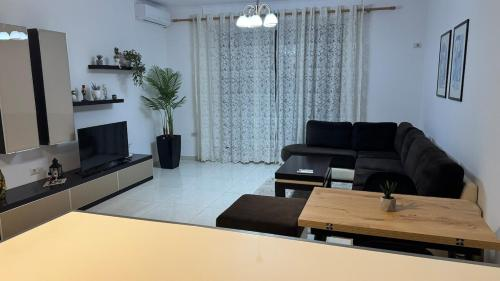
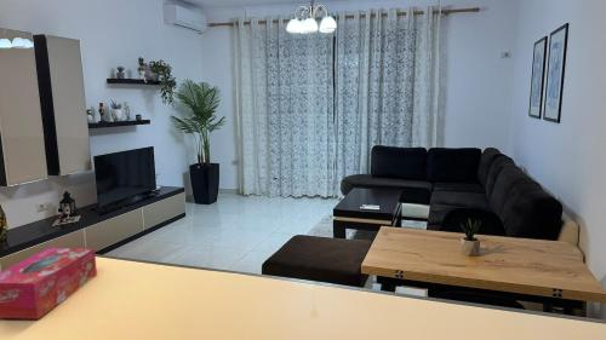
+ tissue box [0,247,98,321]
